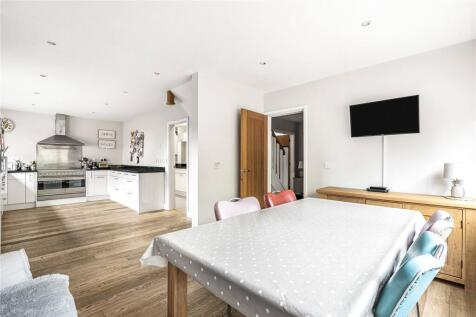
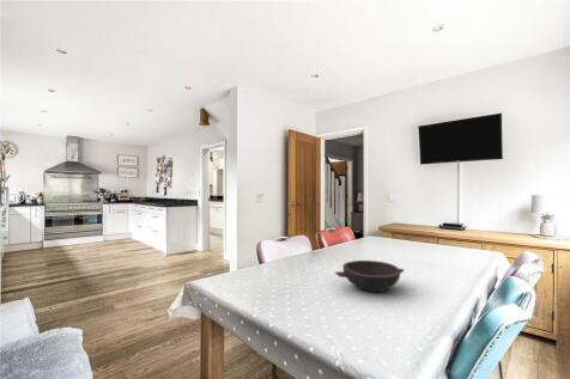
+ bowl [334,259,405,293]
